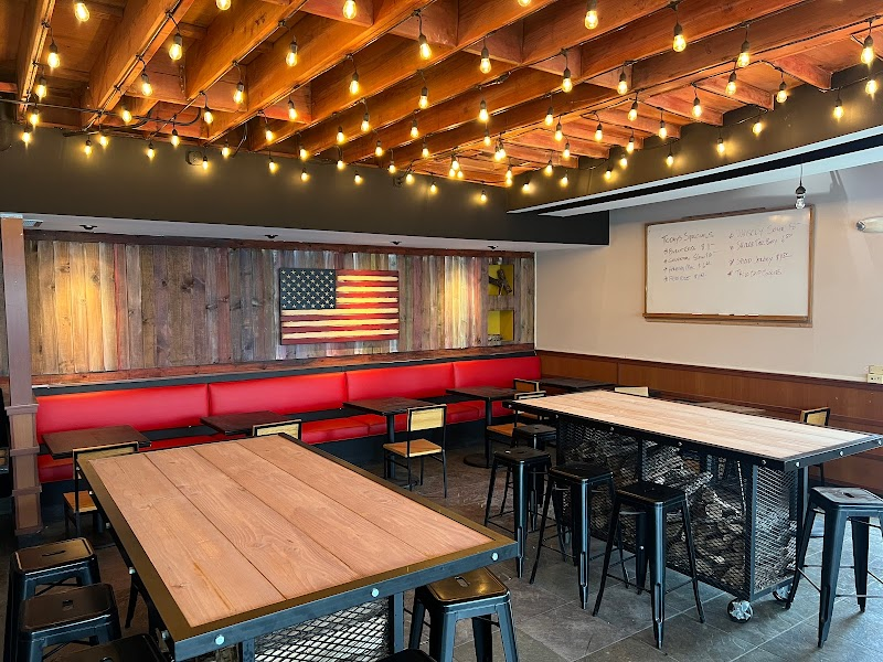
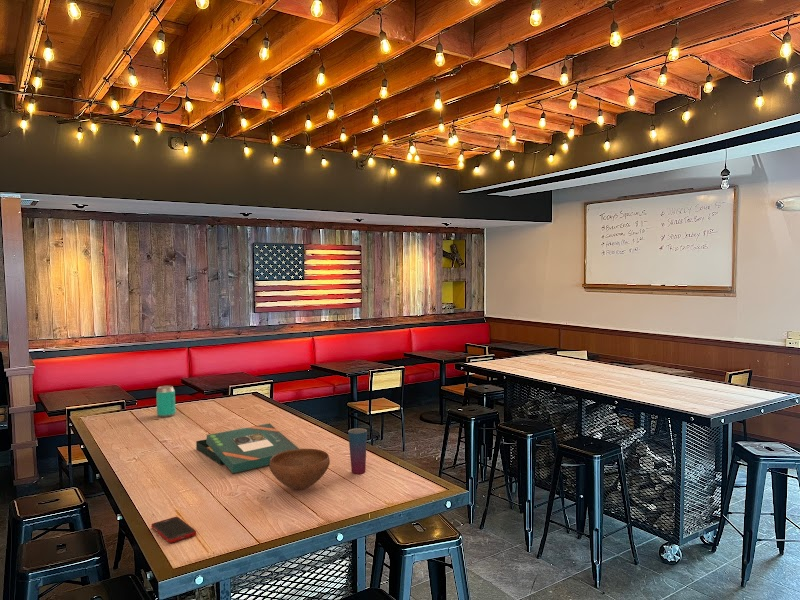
+ cup [347,427,368,475]
+ bowl [269,448,331,491]
+ cell phone [151,516,197,544]
+ board game [195,422,300,474]
+ beverage can [155,385,177,418]
